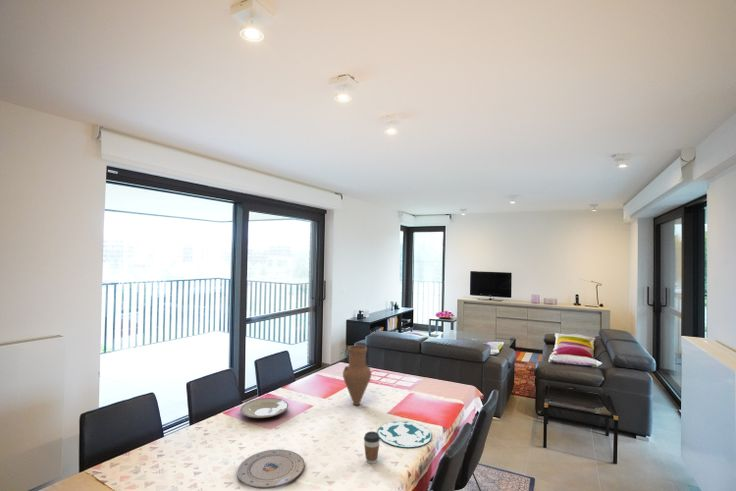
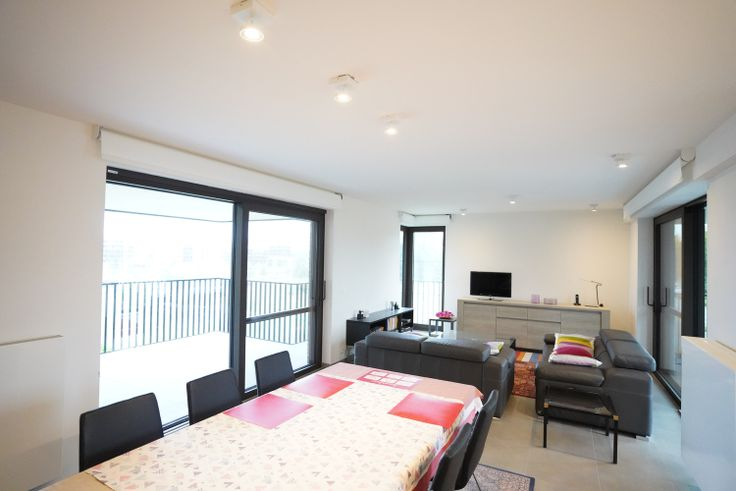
- vase [342,344,372,406]
- coffee cup [363,431,381,465]
- plate [377,420,433,448]
- plate [239,397,289,419]
- plate [236,448,306,490]
